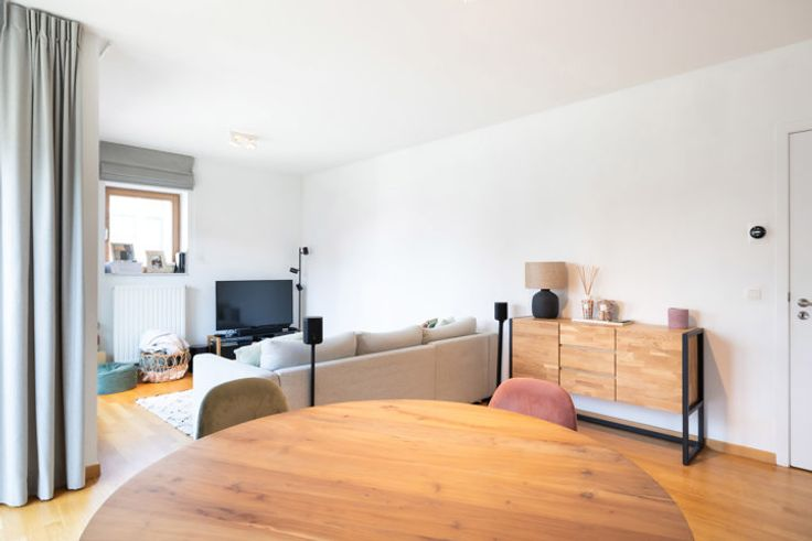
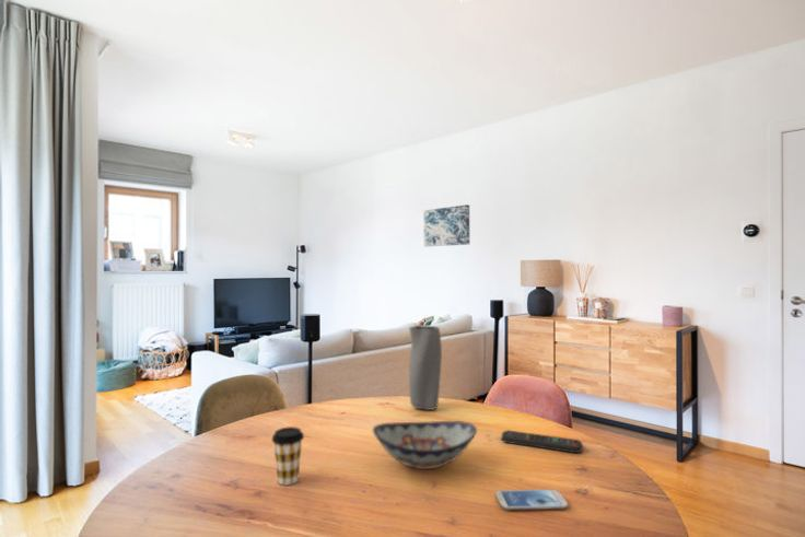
+ smartphone [494,488,569,511]
+ coffee cup [270,425,305,486]
+ remote control [501,429,584,454]
+ decorative bowl [372,420,478,470]
+ wall art [423,203,470,247]
+ vase [408,325,443,411]
